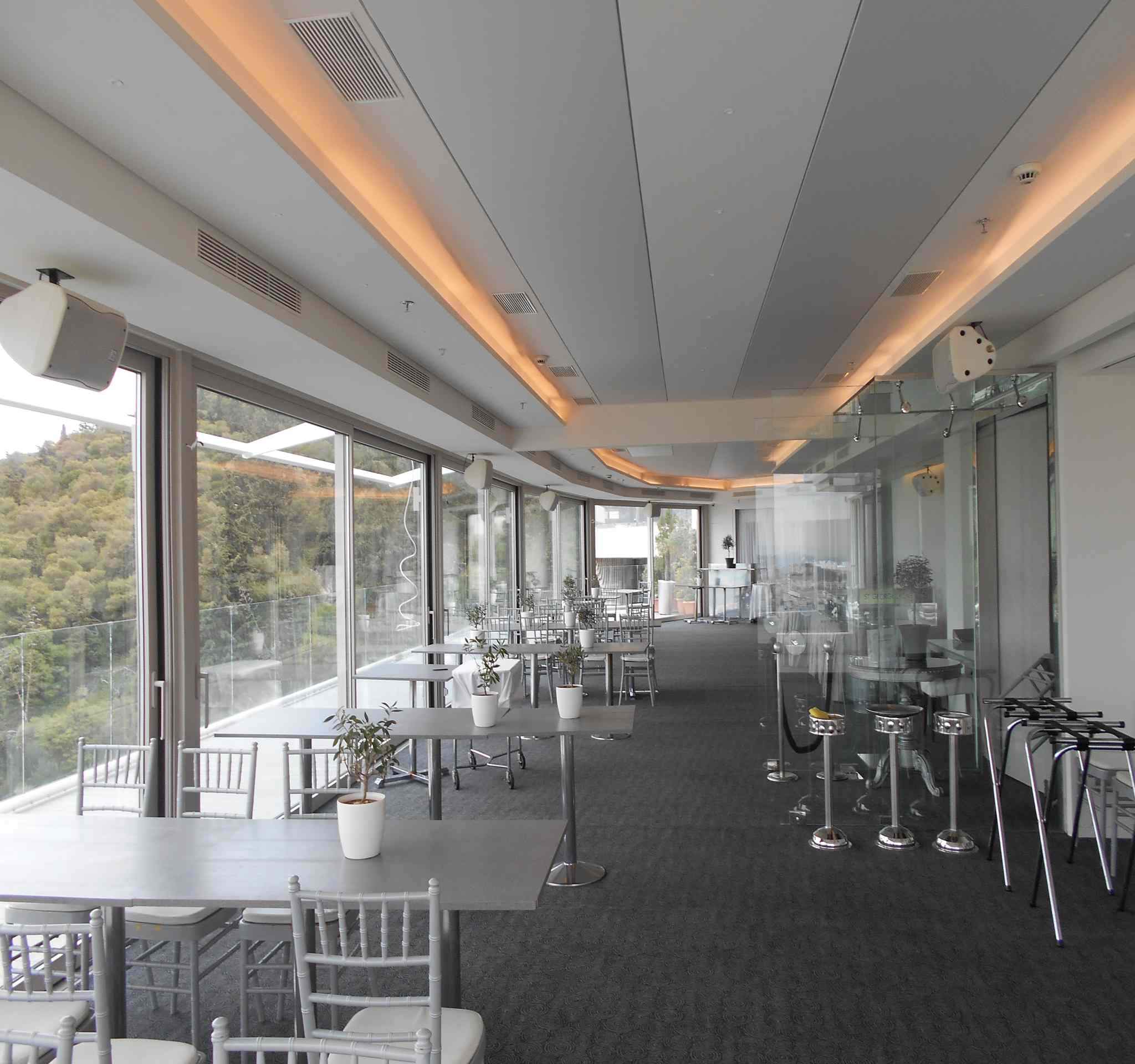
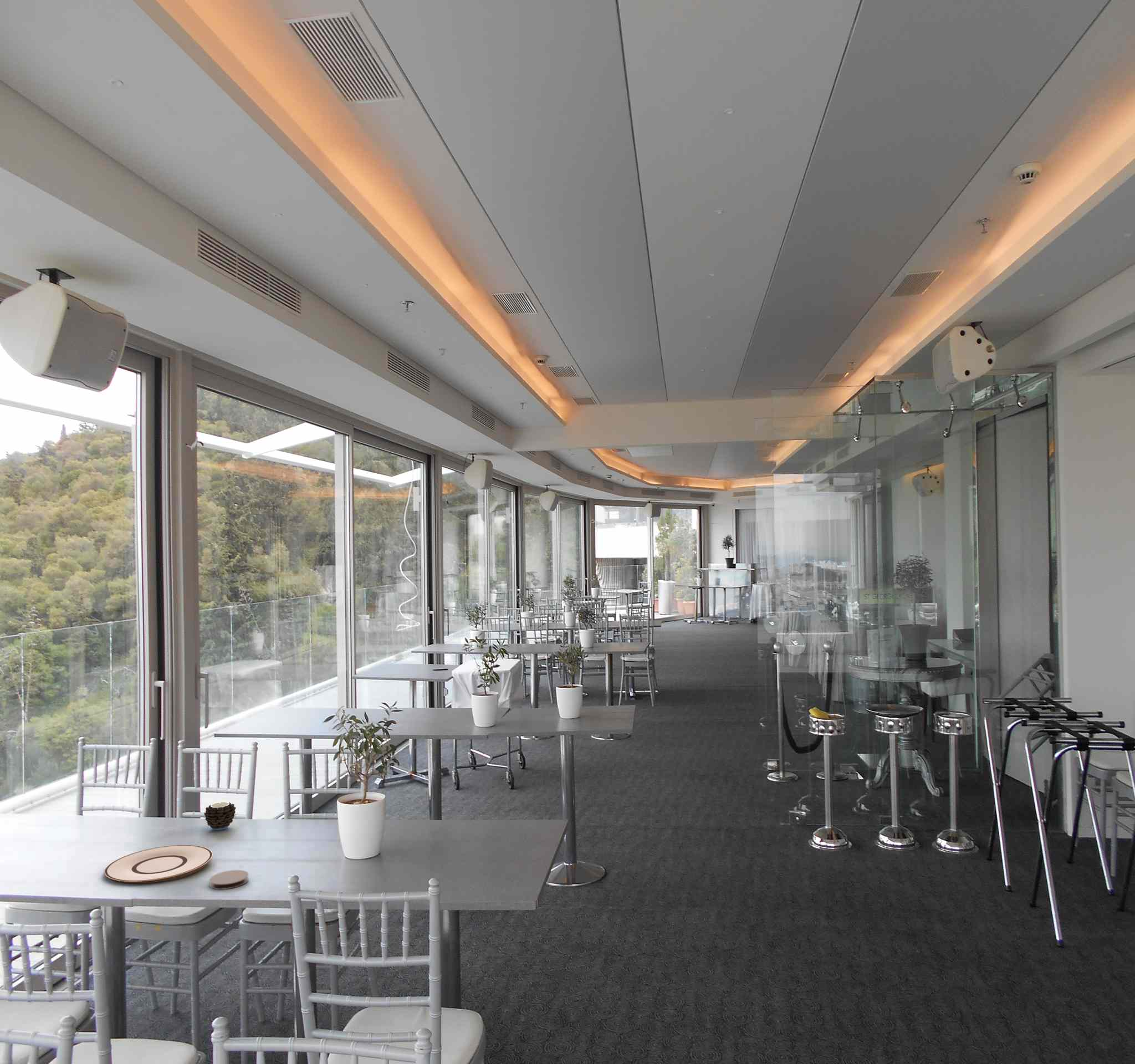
+ candle [204,800,237,831]
+ coaster [209,869,249,890]
+ plate [104,845,213,884]
